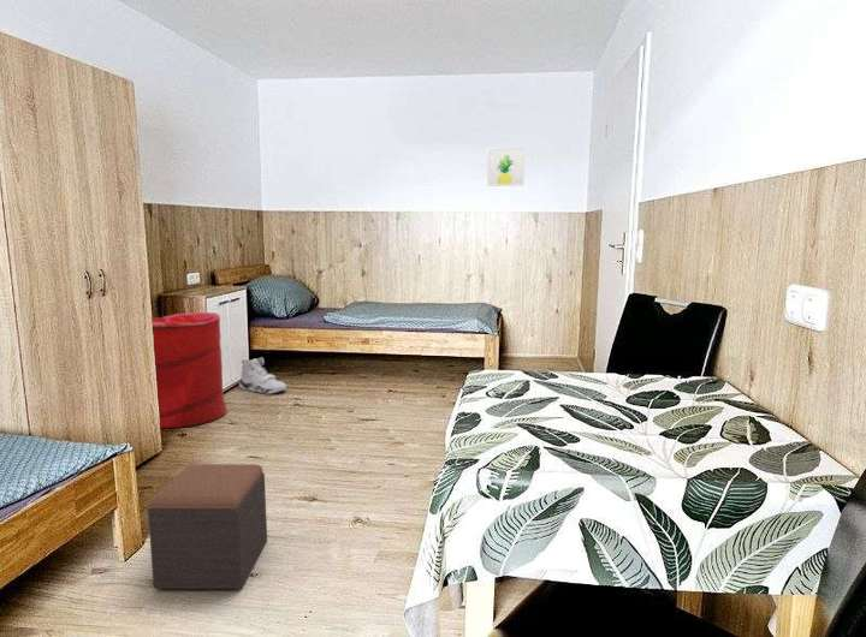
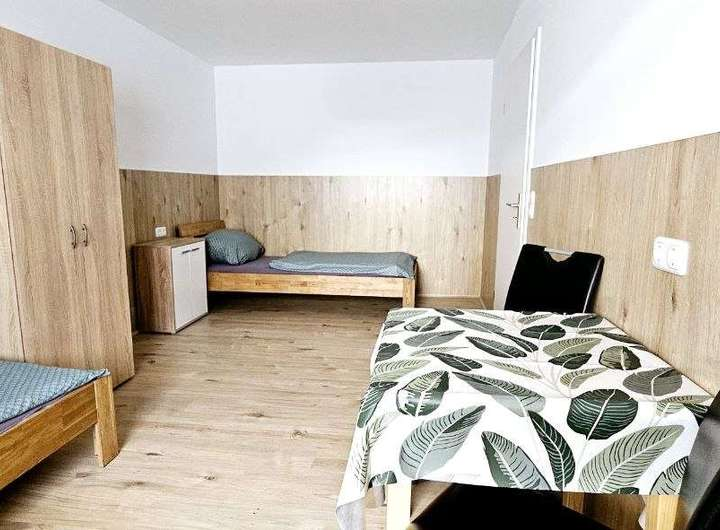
- footstool [147,463,268,590]
- sneaker [238,356,287,395]
- laundry hamper [152,311,229,429]
- wall art [486,147,526,187]
